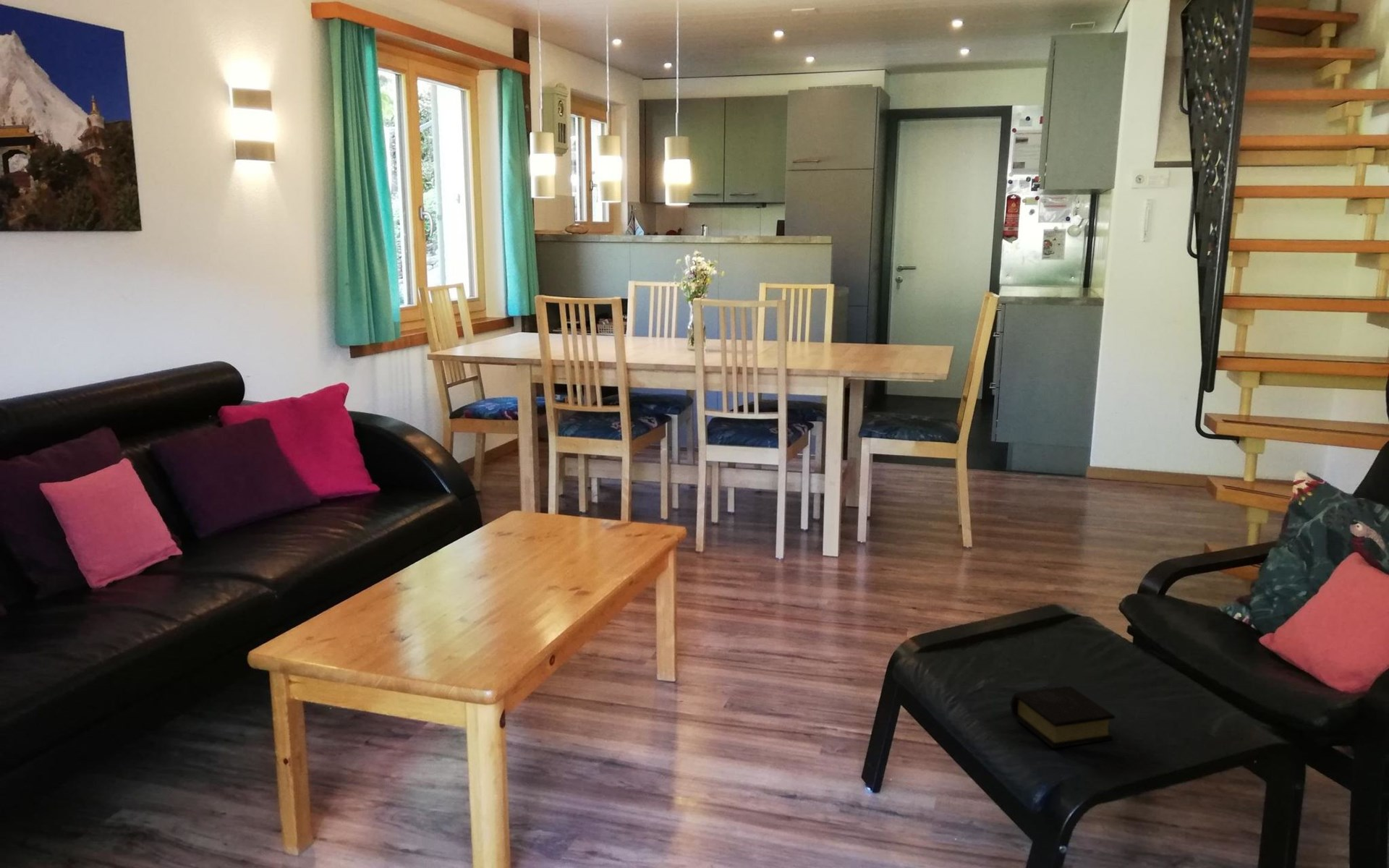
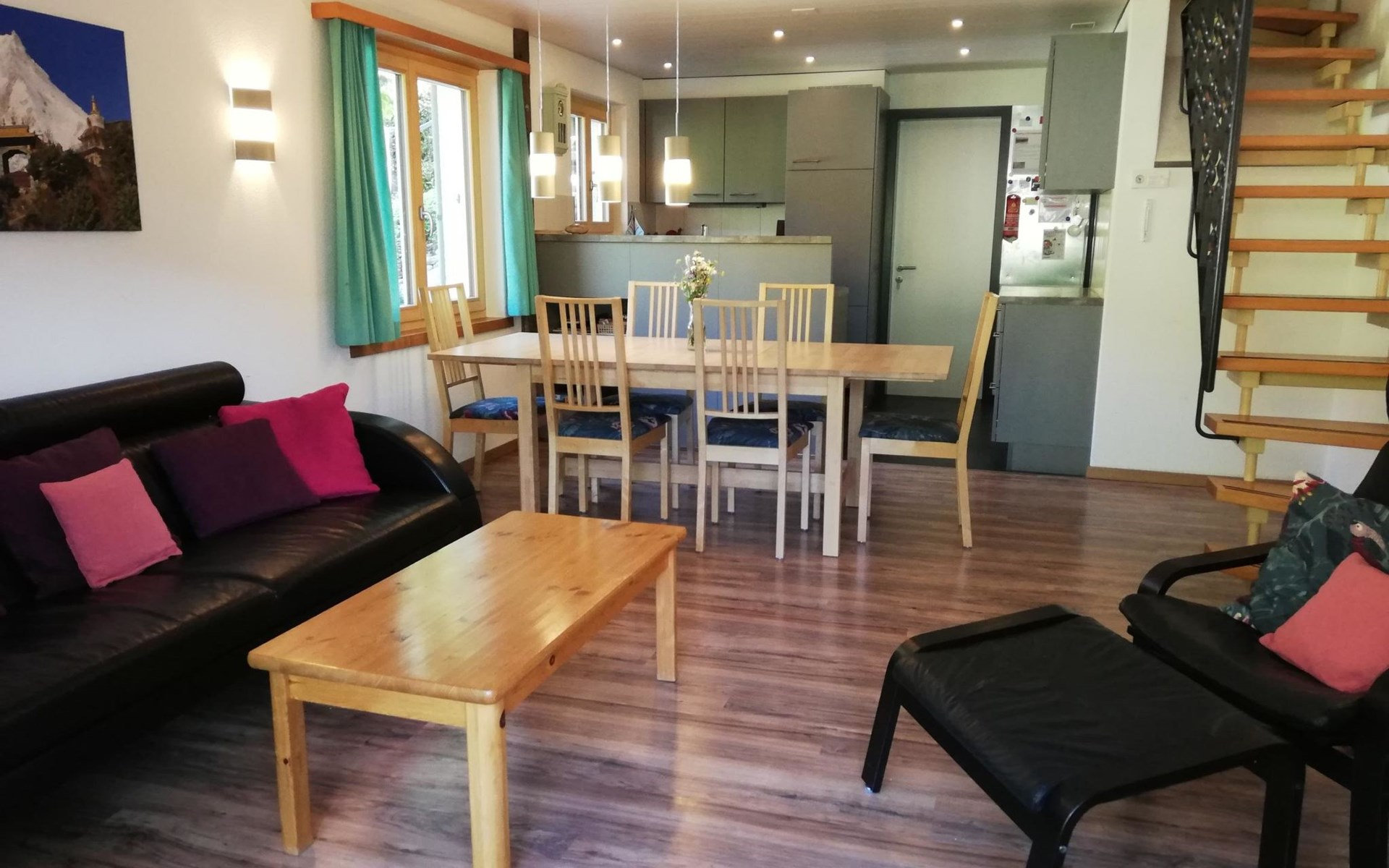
- book [1010,686,1116,749]
